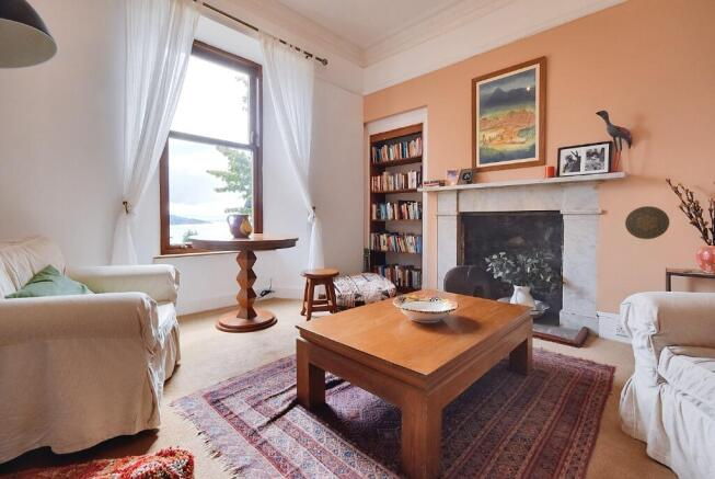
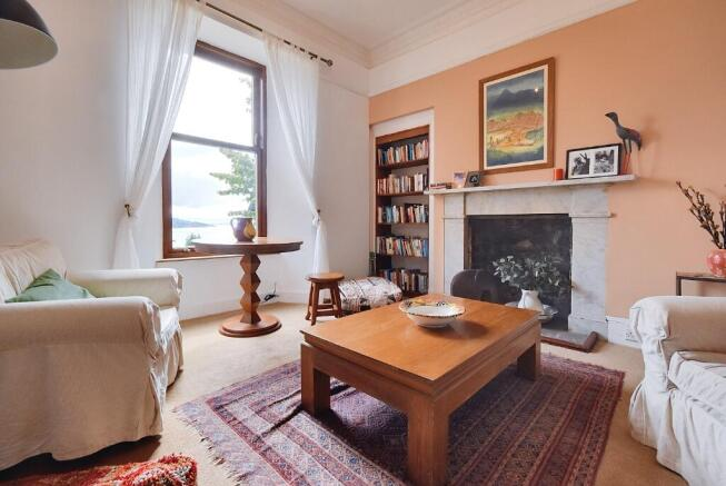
- decorative plate [624,205,670,240]
